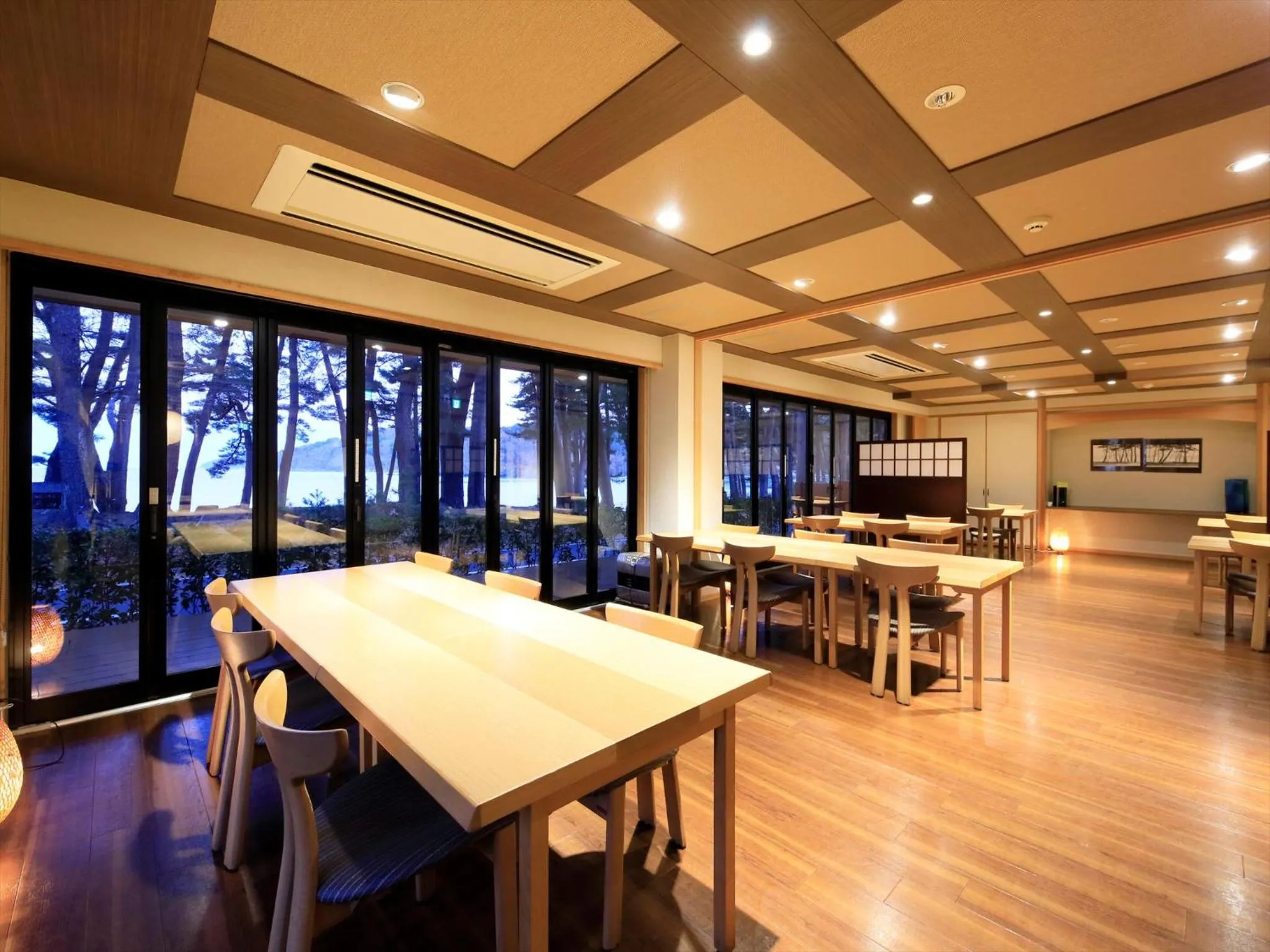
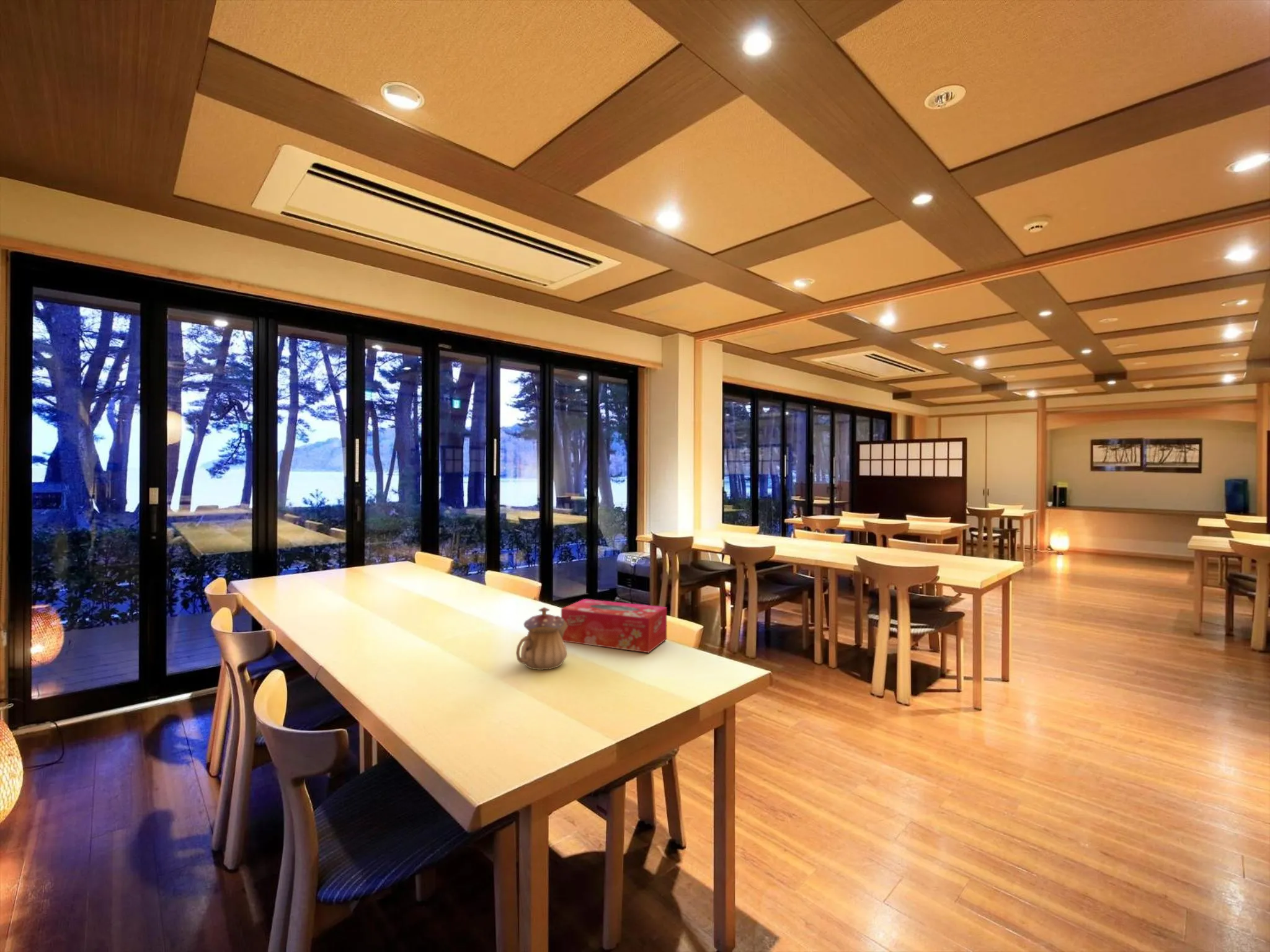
+ teapot [515,607,567,671]
+ tissue box [561,598,667,653]
